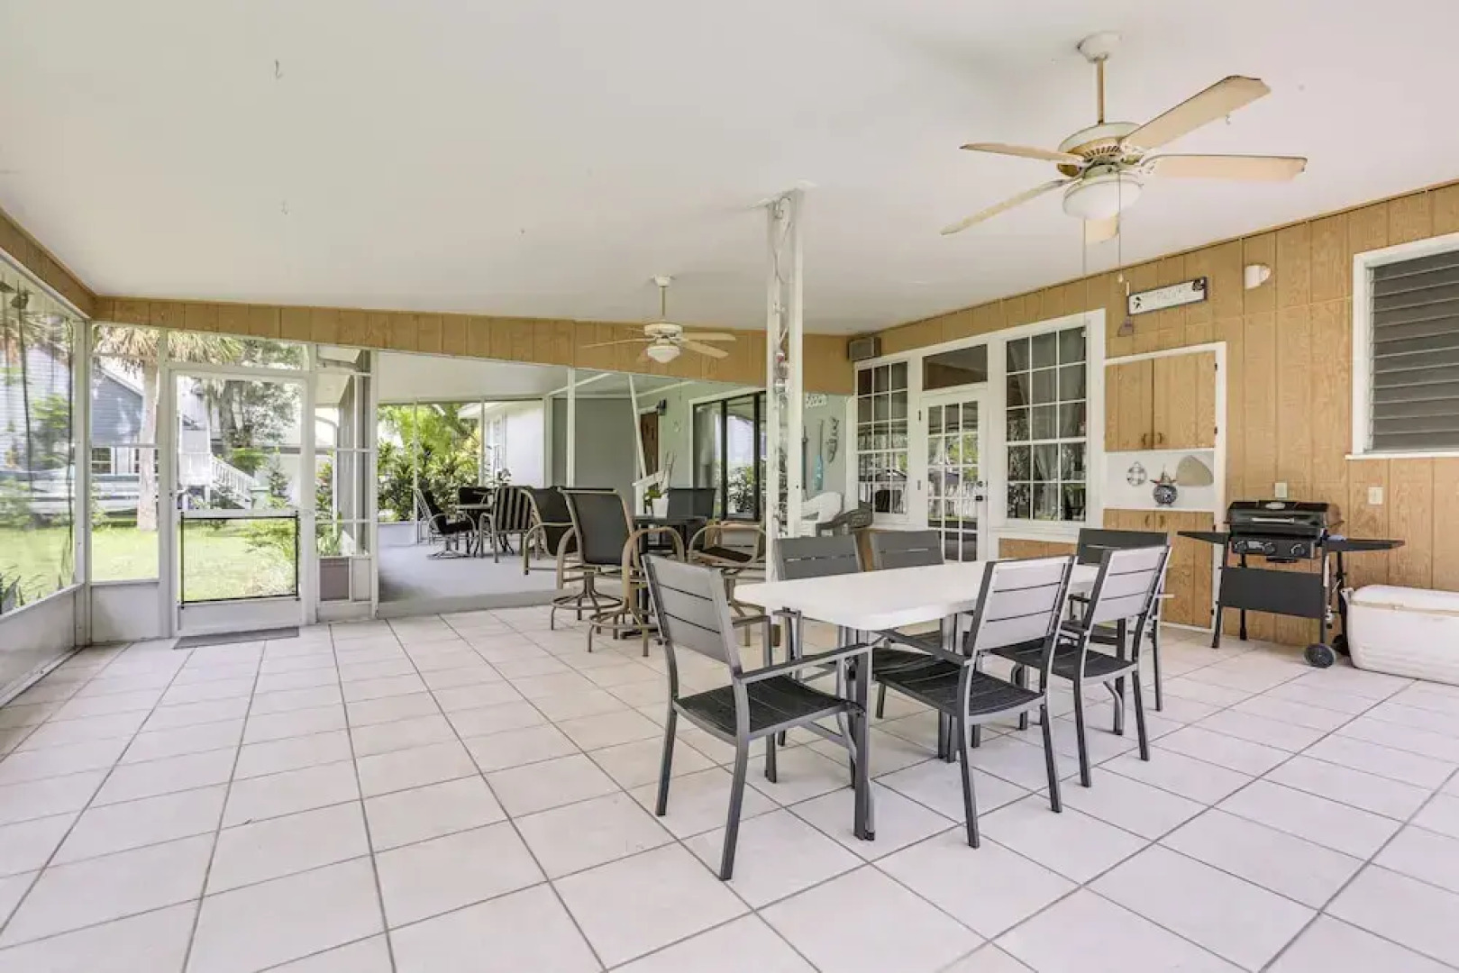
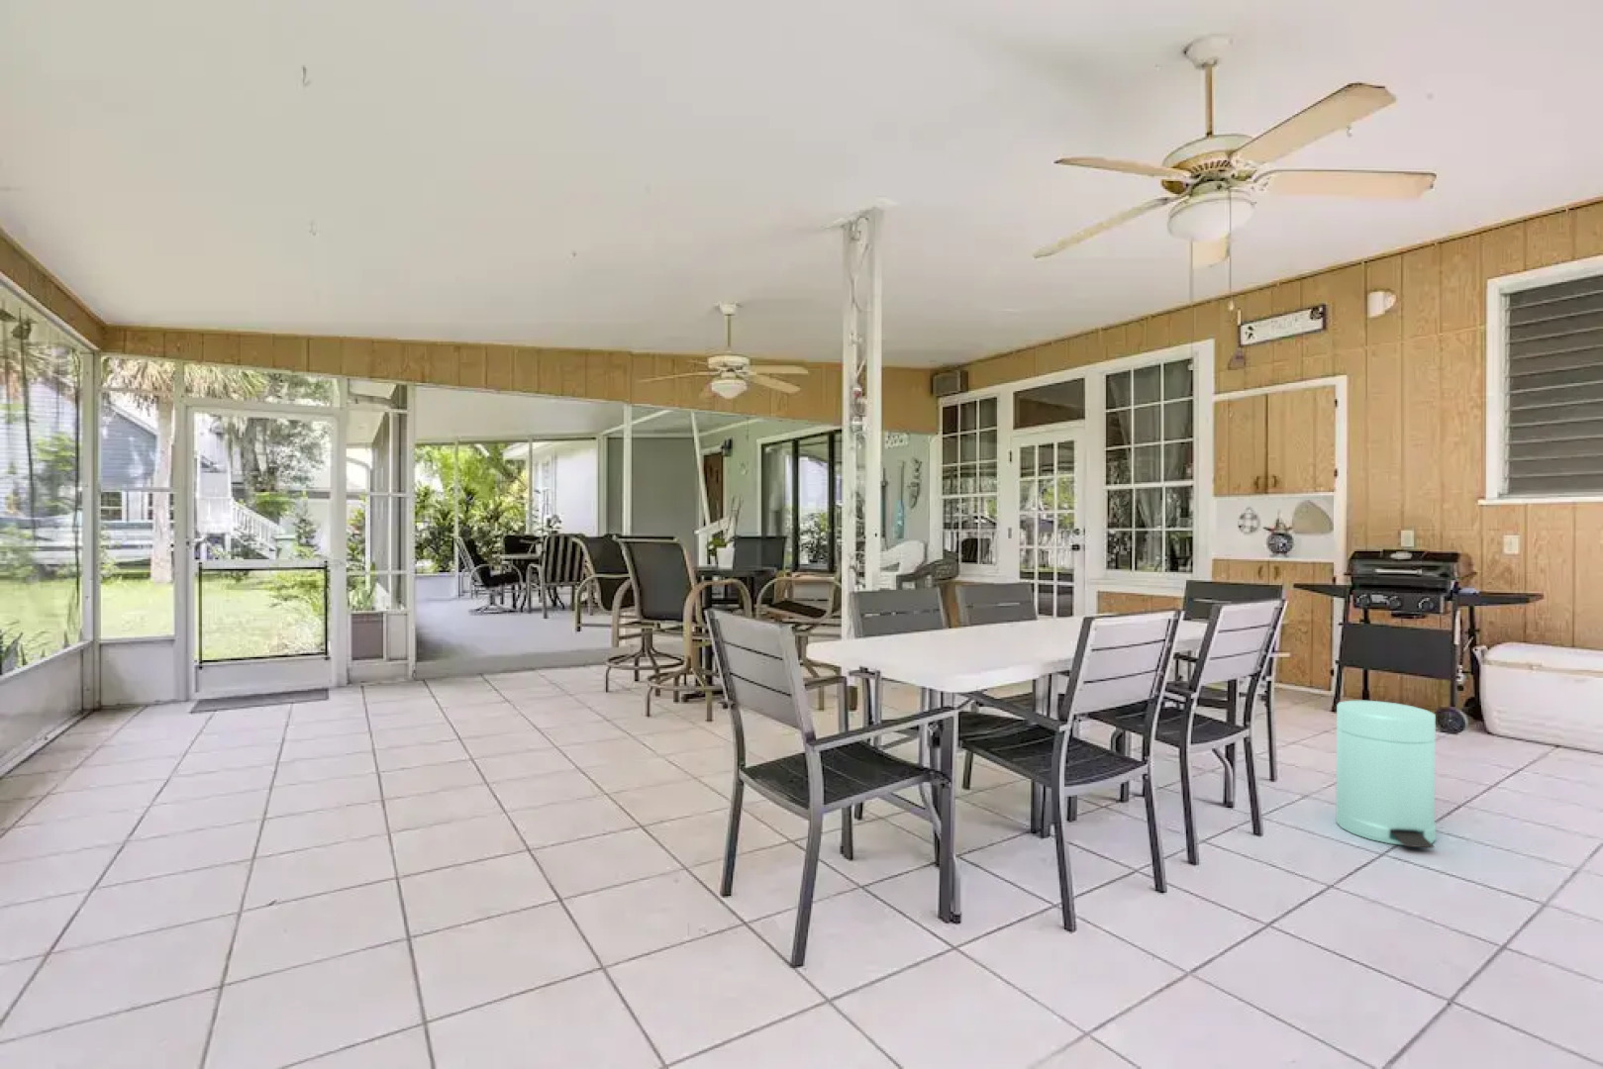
+ trash can [1334,700,1437,849]
